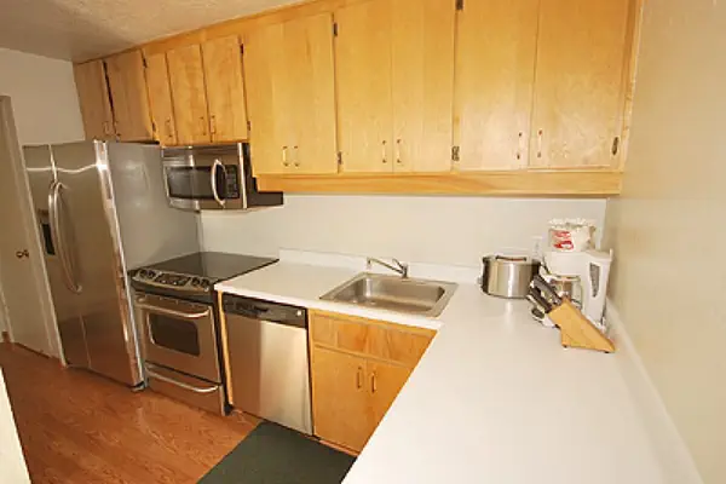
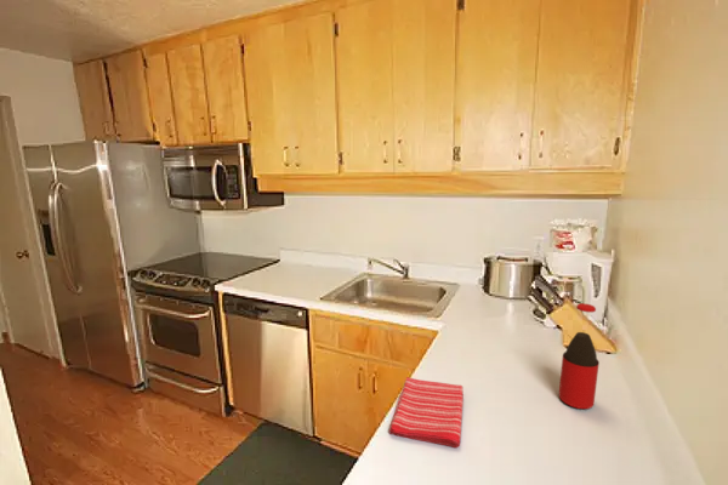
+ bottle [558,302,601,410]
+ dish towel [387,376,465,449]
